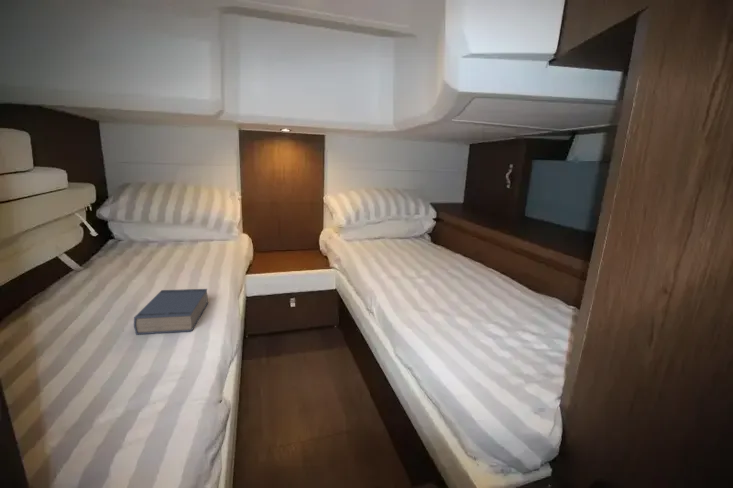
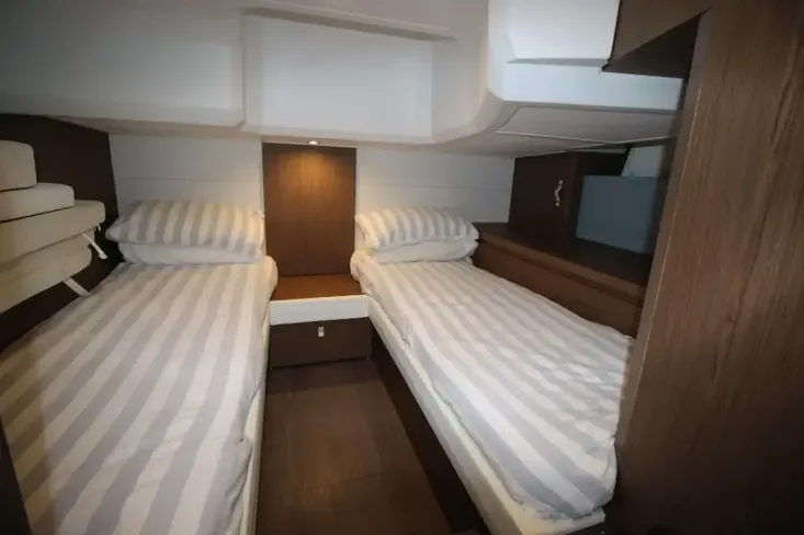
- book [133,288,209,335]
